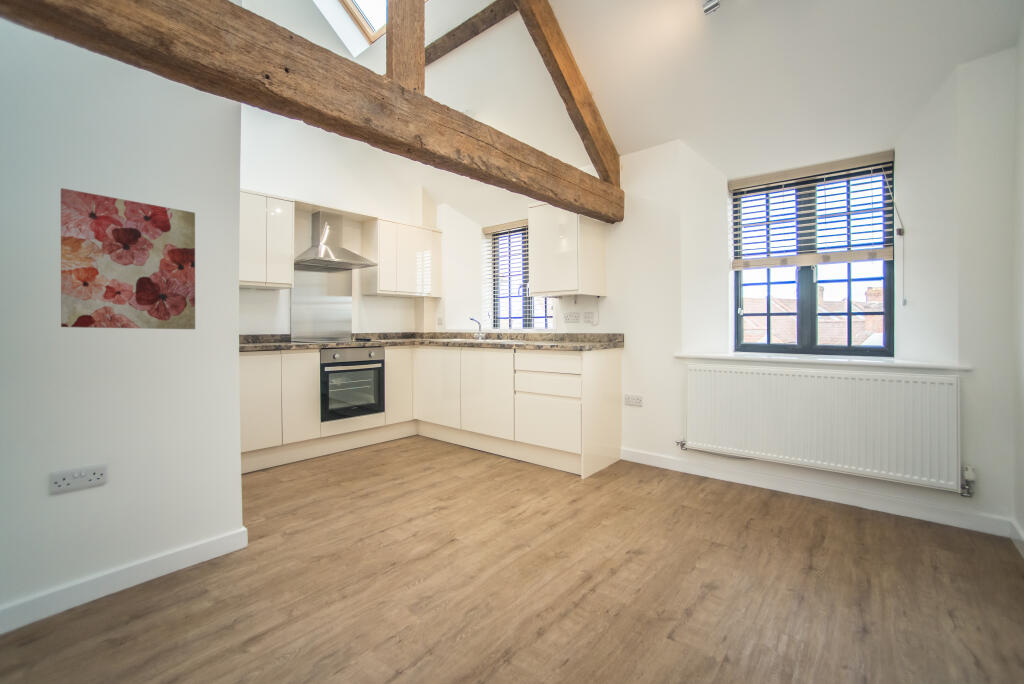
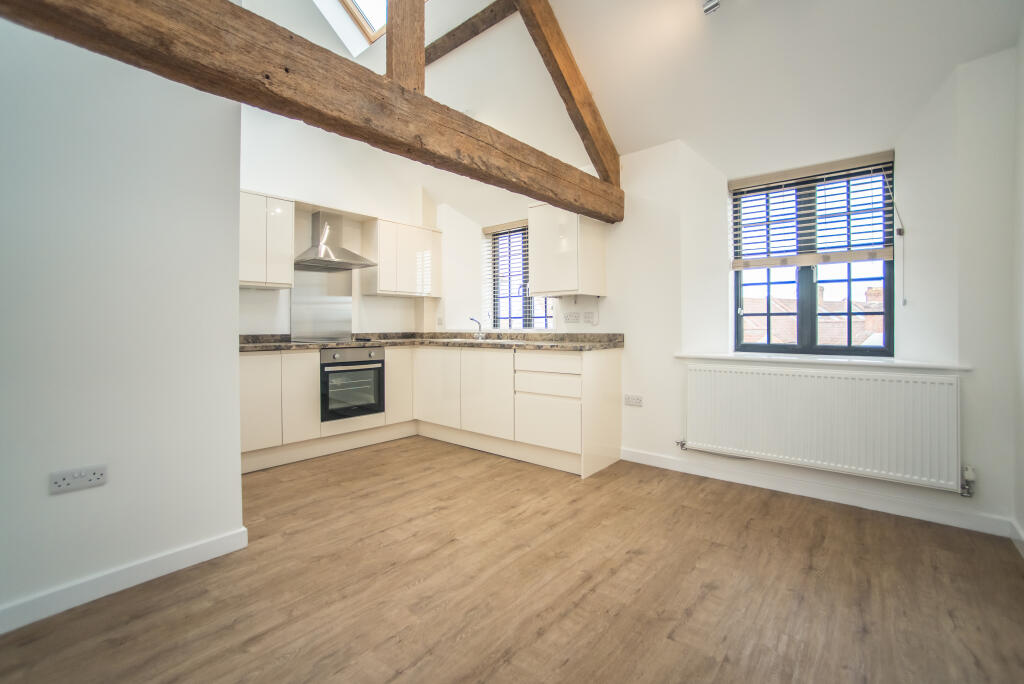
- wall art [60,187,196,330]
